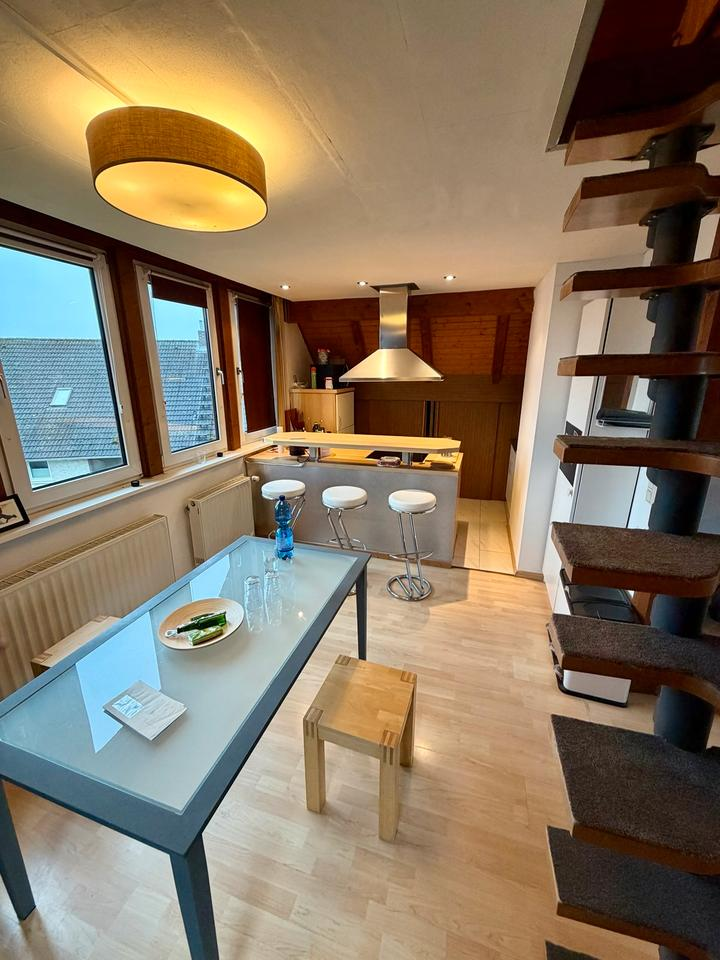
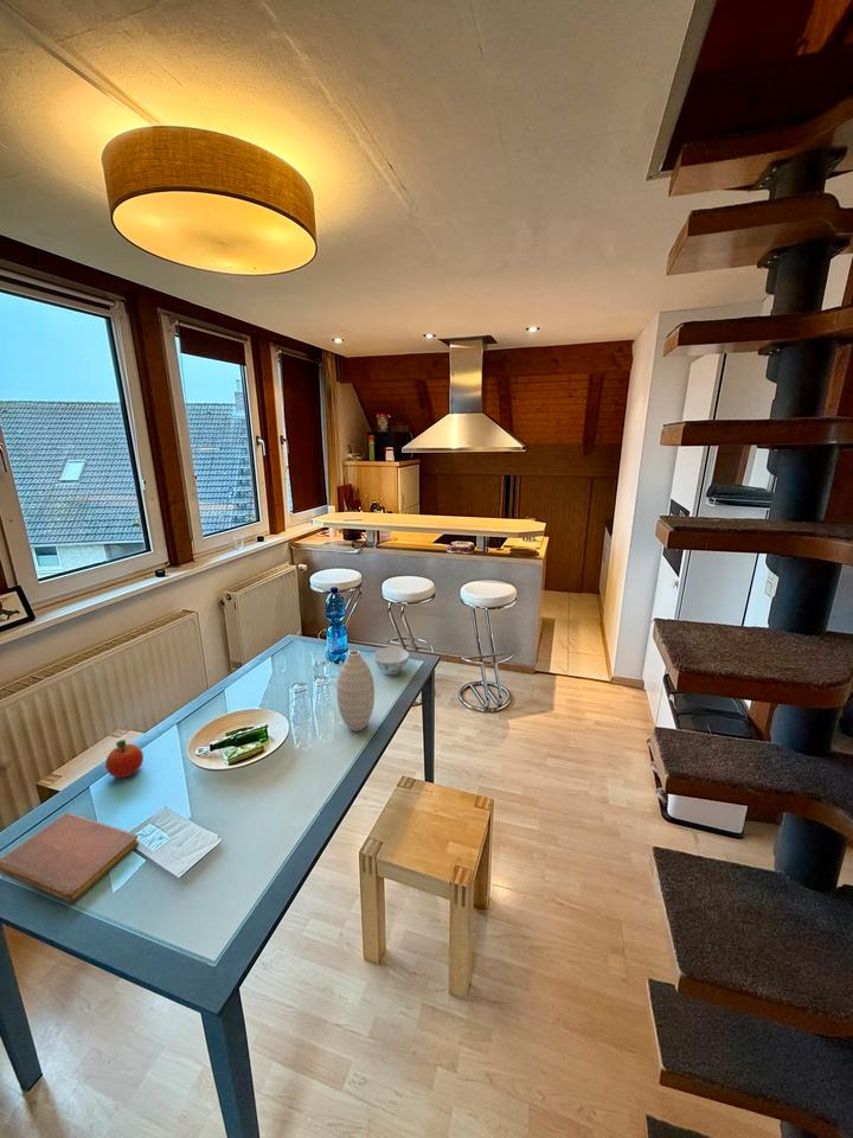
+ chinaware [372,646,410,676]
+ fruit [104,739,145,779]
+ vase [335,650,376,733]
+ notebook [0,812,140,904]
